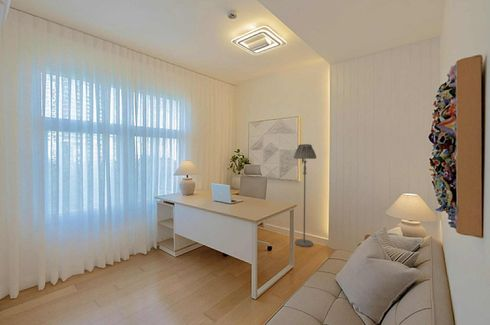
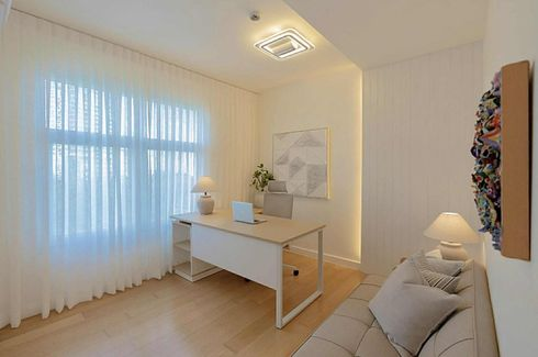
- floor lamp [293,143,317,248]
